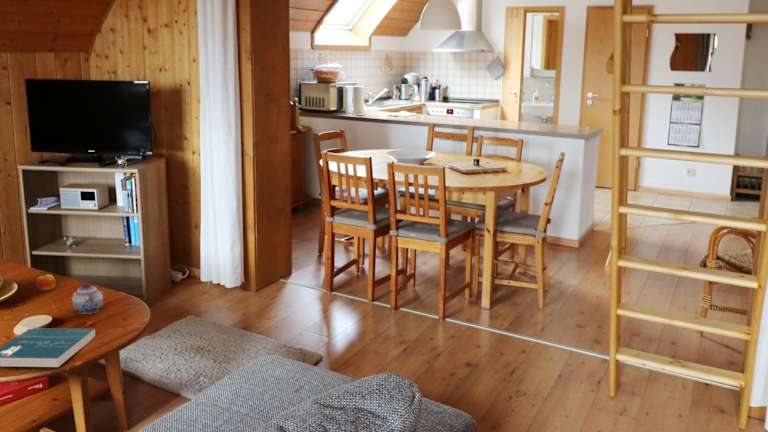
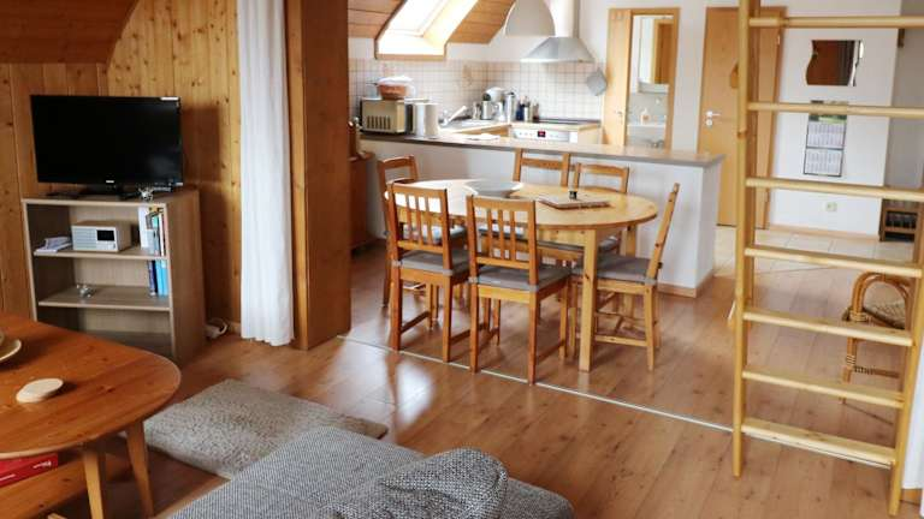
- apple [35,271,57,291]
- teapot [71,282,104,315]
- book [0,327,96,368]
